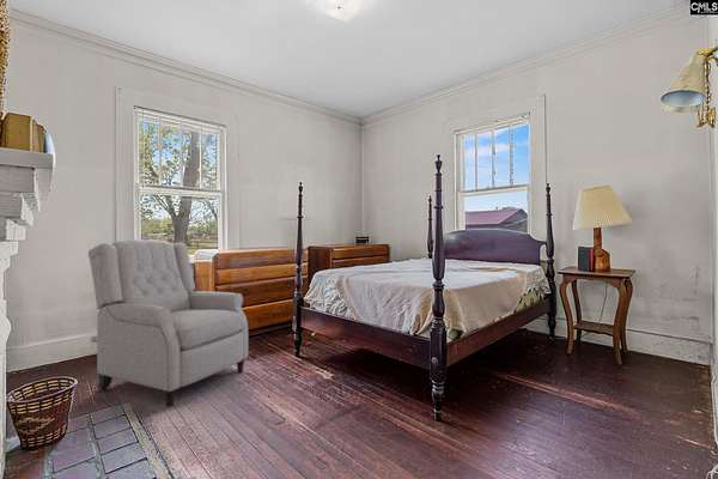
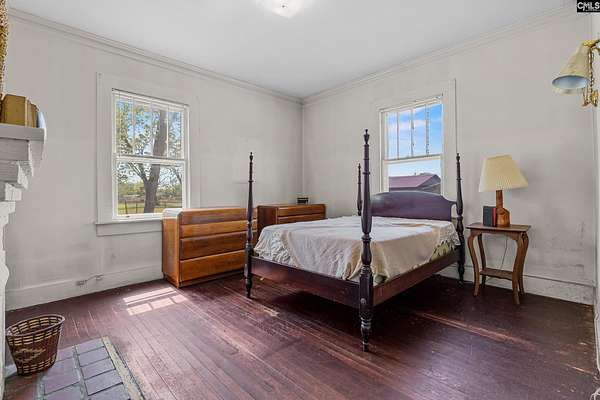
- chair [87,238,249,408]
